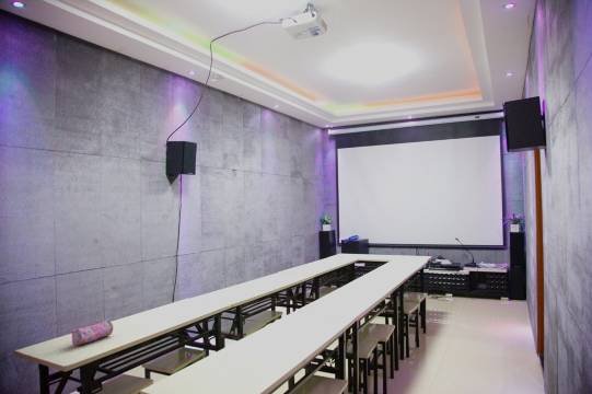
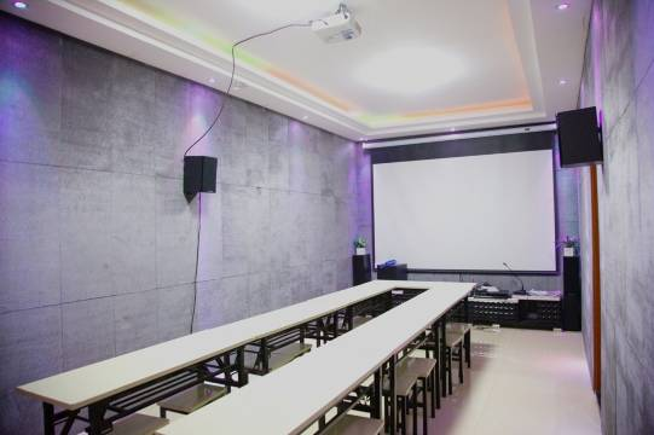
- pencil case [71,320,114,347]
